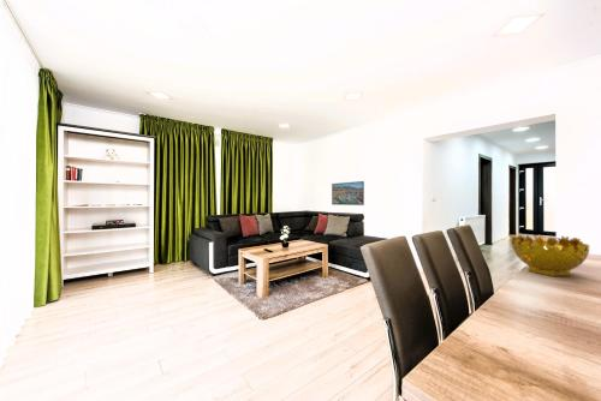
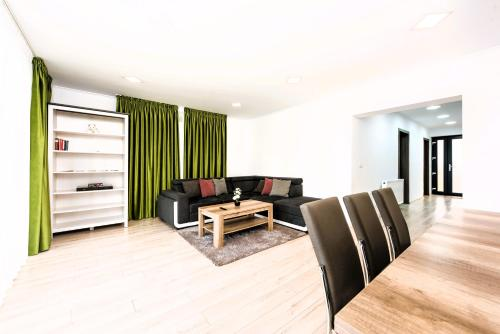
- decorative bowl [510,234,590,277]
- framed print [331,180,365,207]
